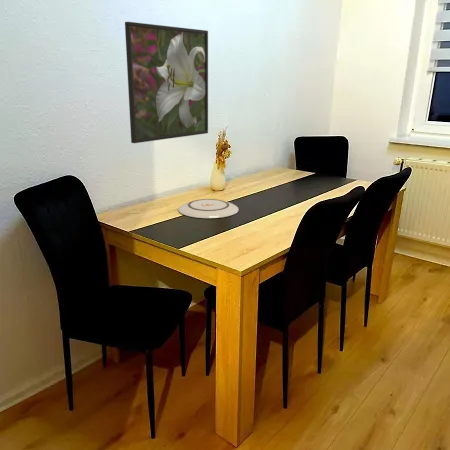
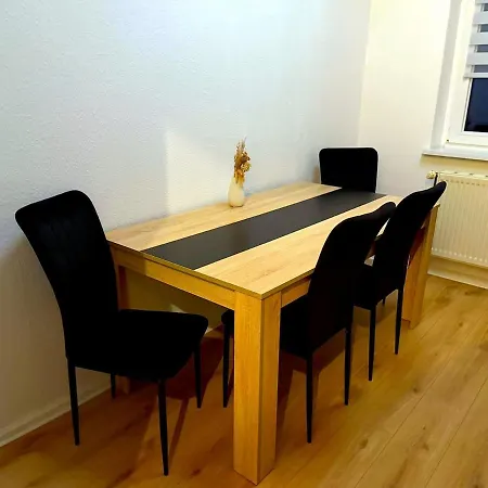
- plate [177,198,240,219]
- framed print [124,21,209,144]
